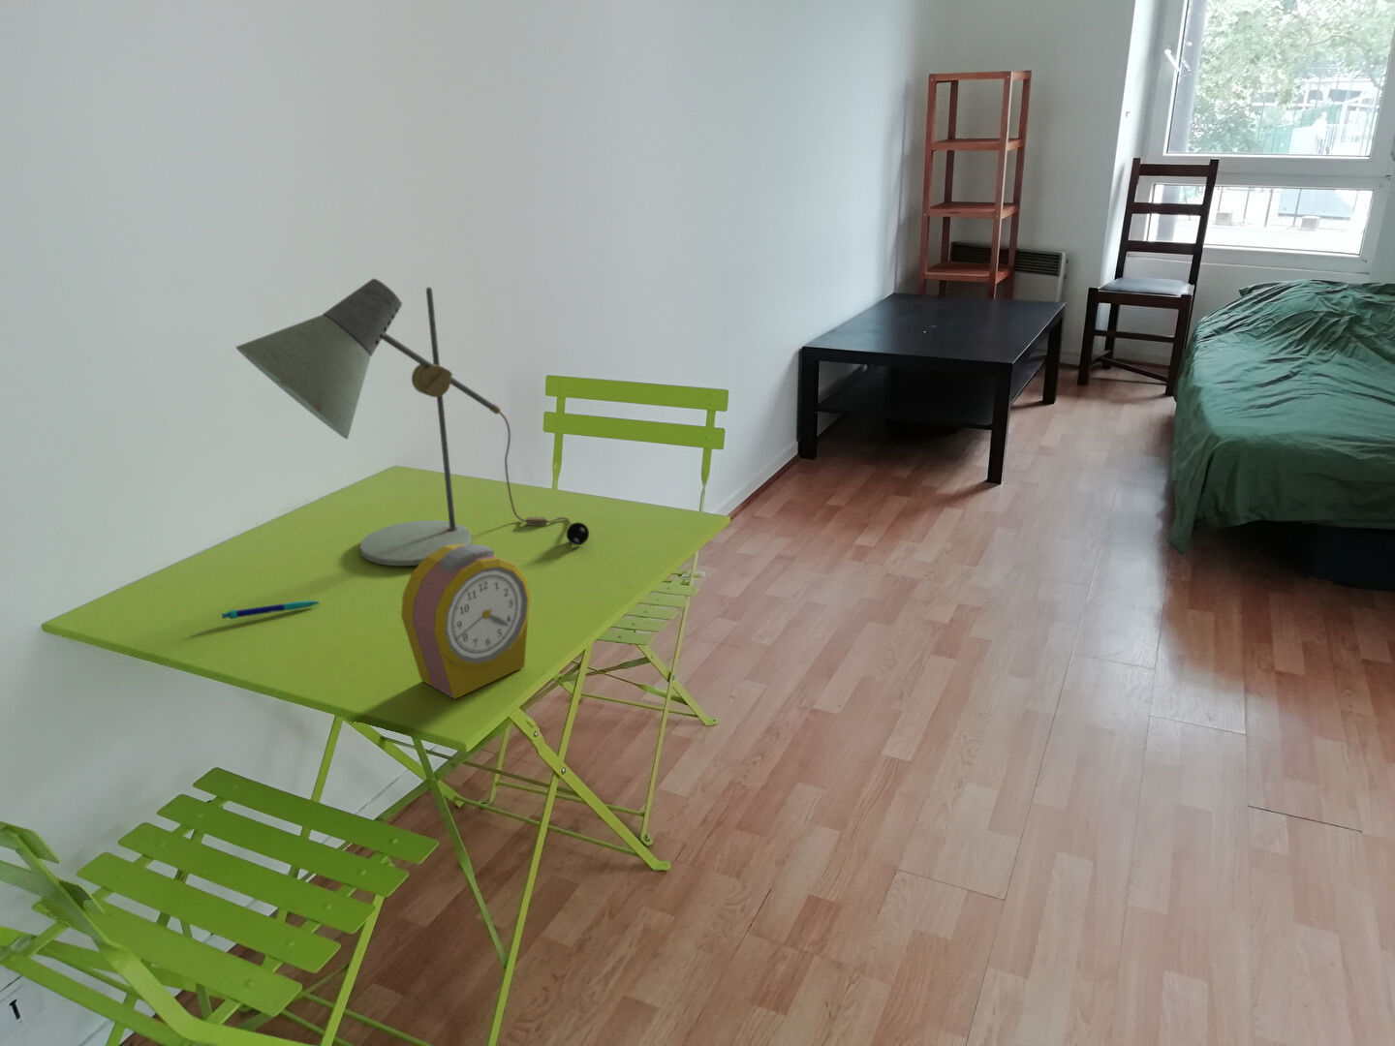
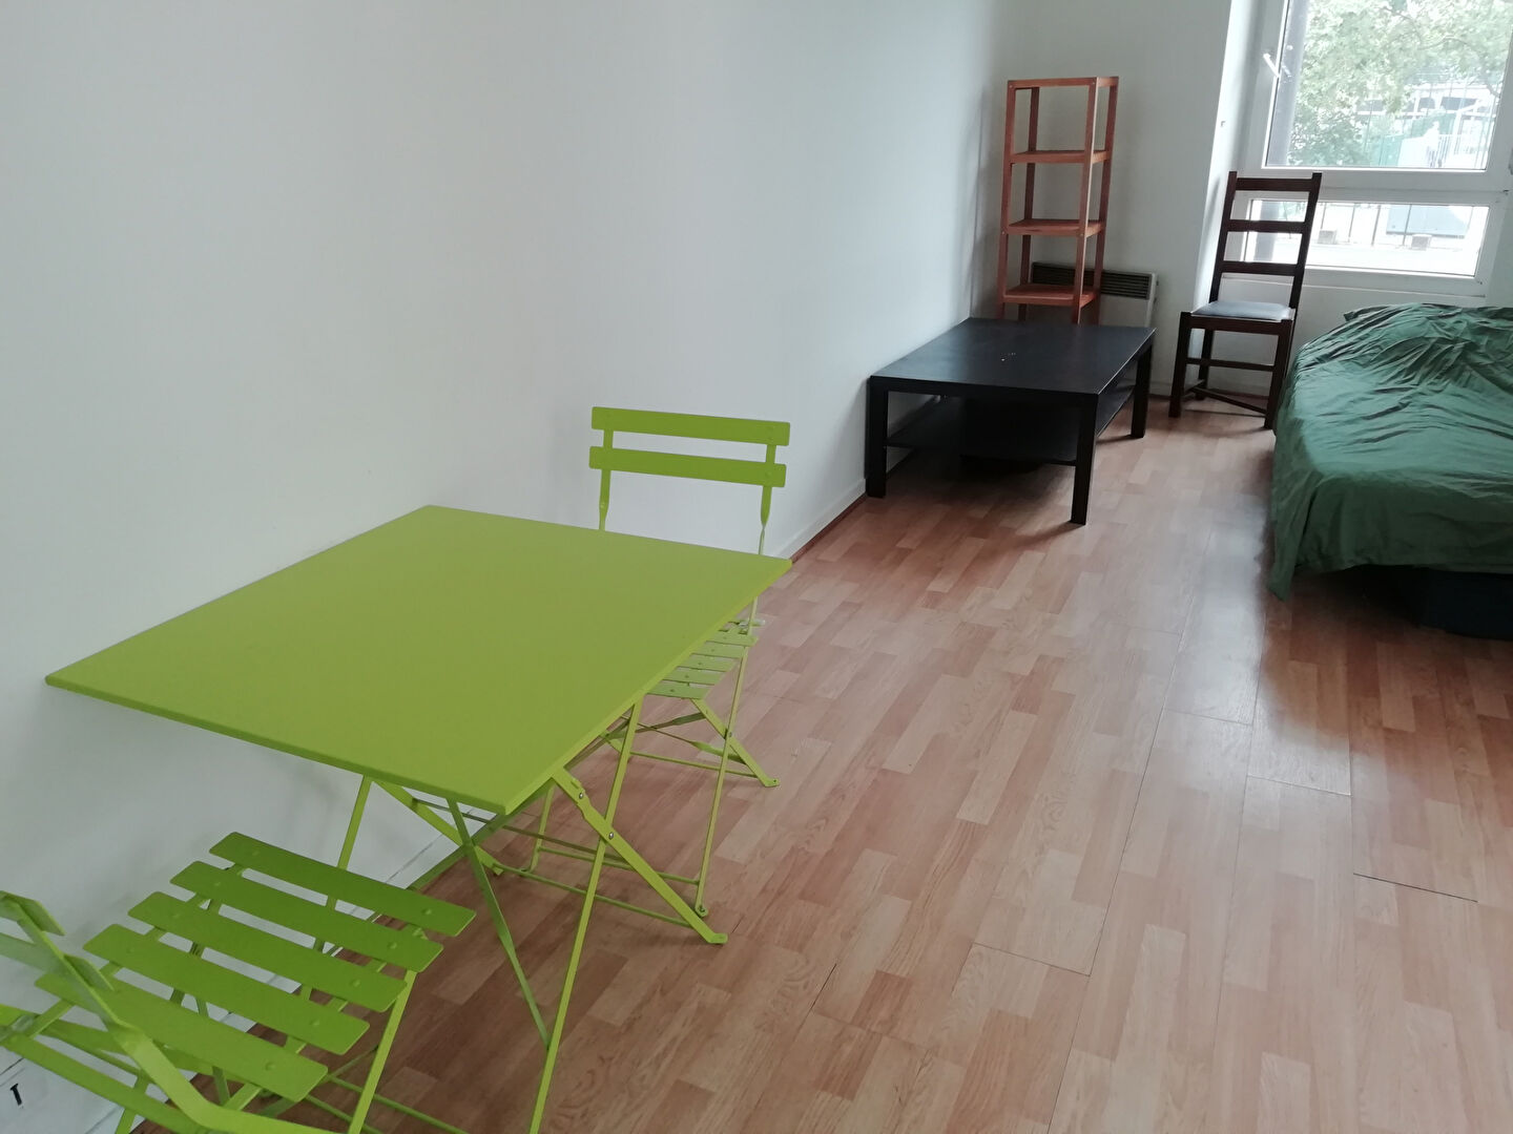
- desk lamp [234,277,590,567]
- alarm clock [400,544,532,700]
- pen [221,600,323,620]
